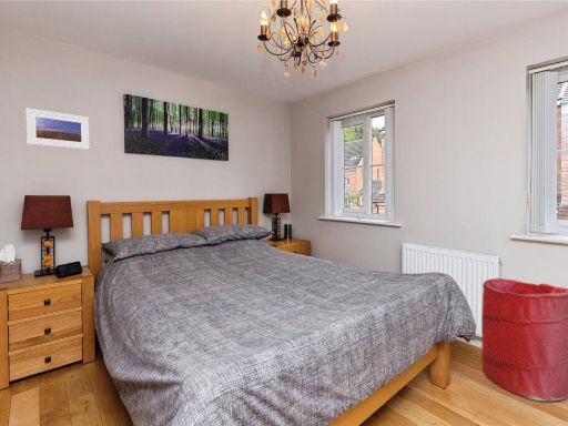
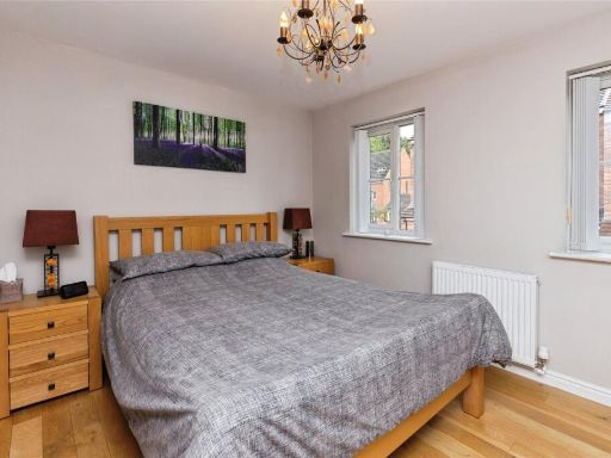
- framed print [26,108,90,151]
- laundry hamper [480,277,568,402]
